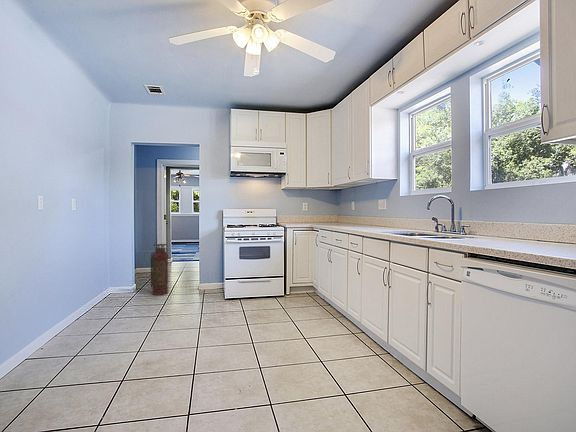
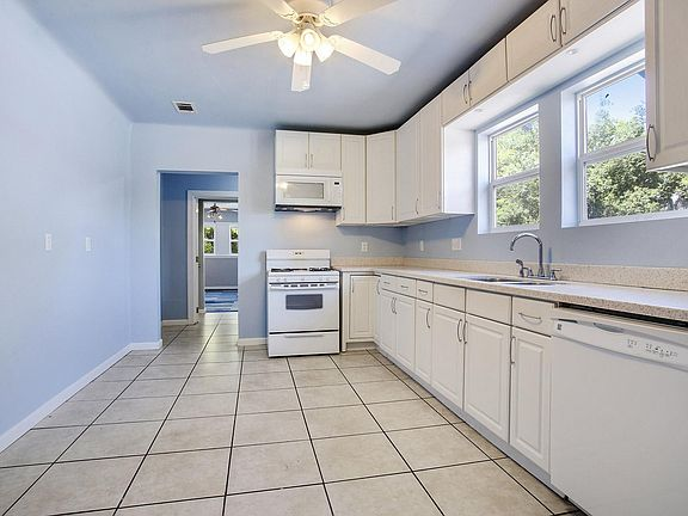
- fire extinguisher [150,243,169,296]
